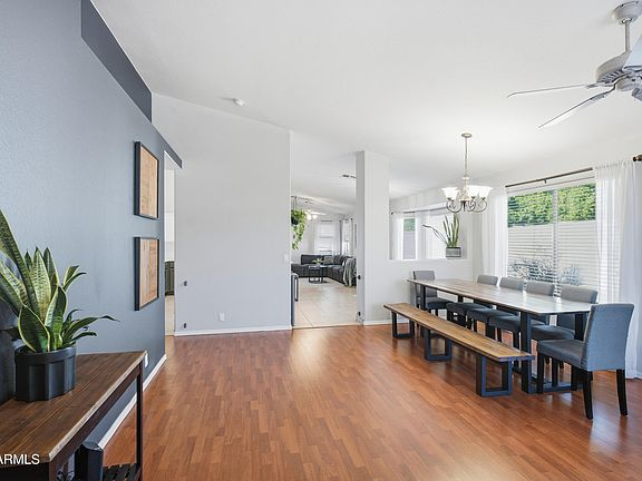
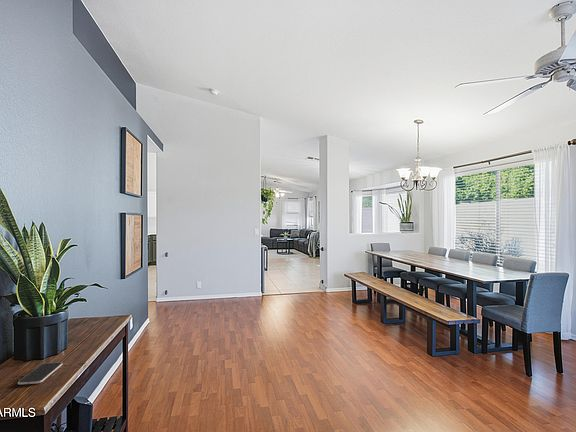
+ smartphone [17,361,63,385]
